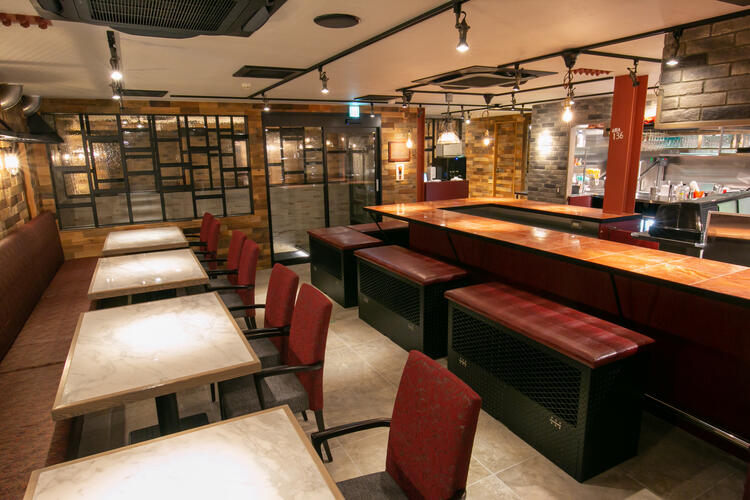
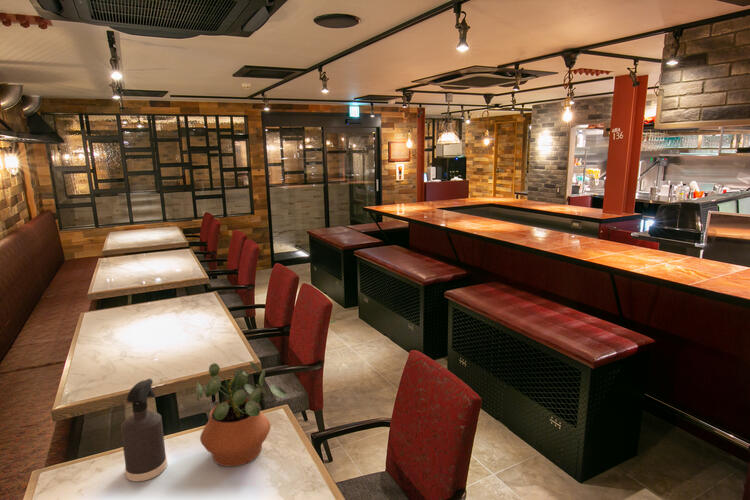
+ spray bottle [120,378,168,482]
+ potted plant [195,361,288,467]
